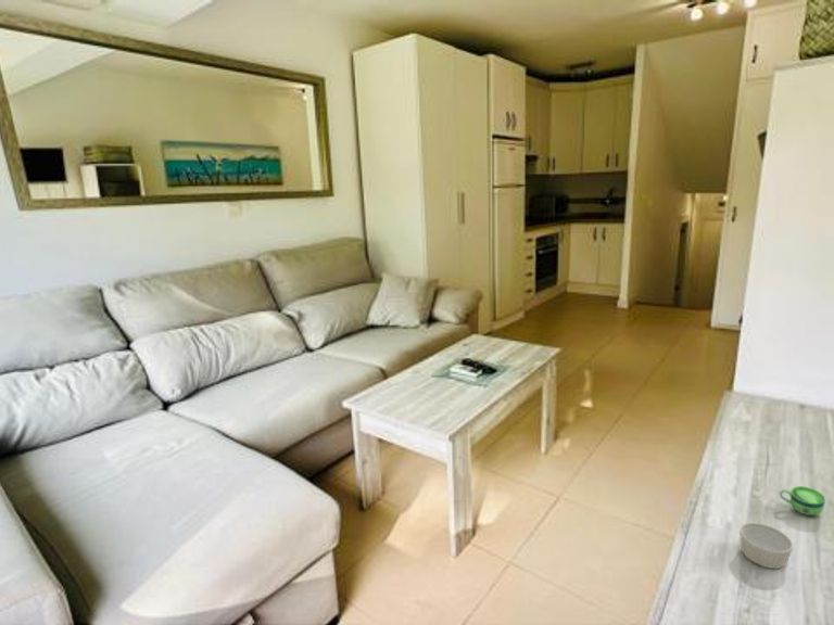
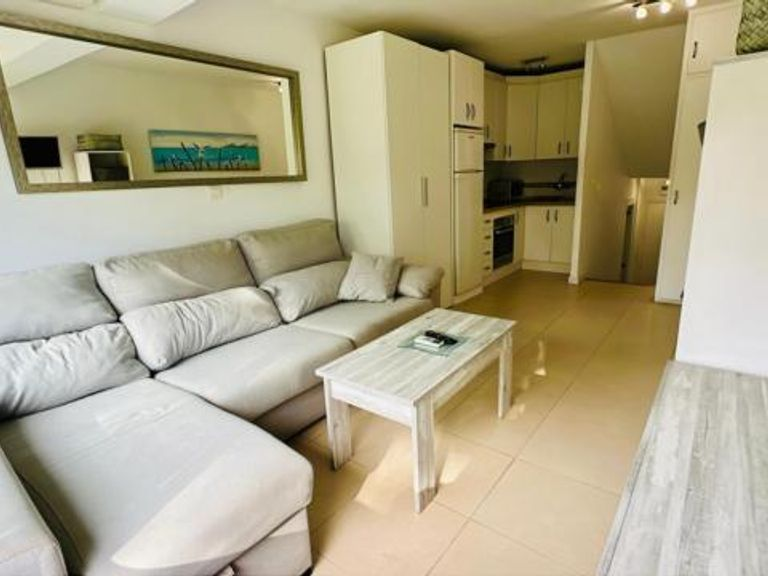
- ramekin [738,522,794,570]
- cup [779,485,826,516]
